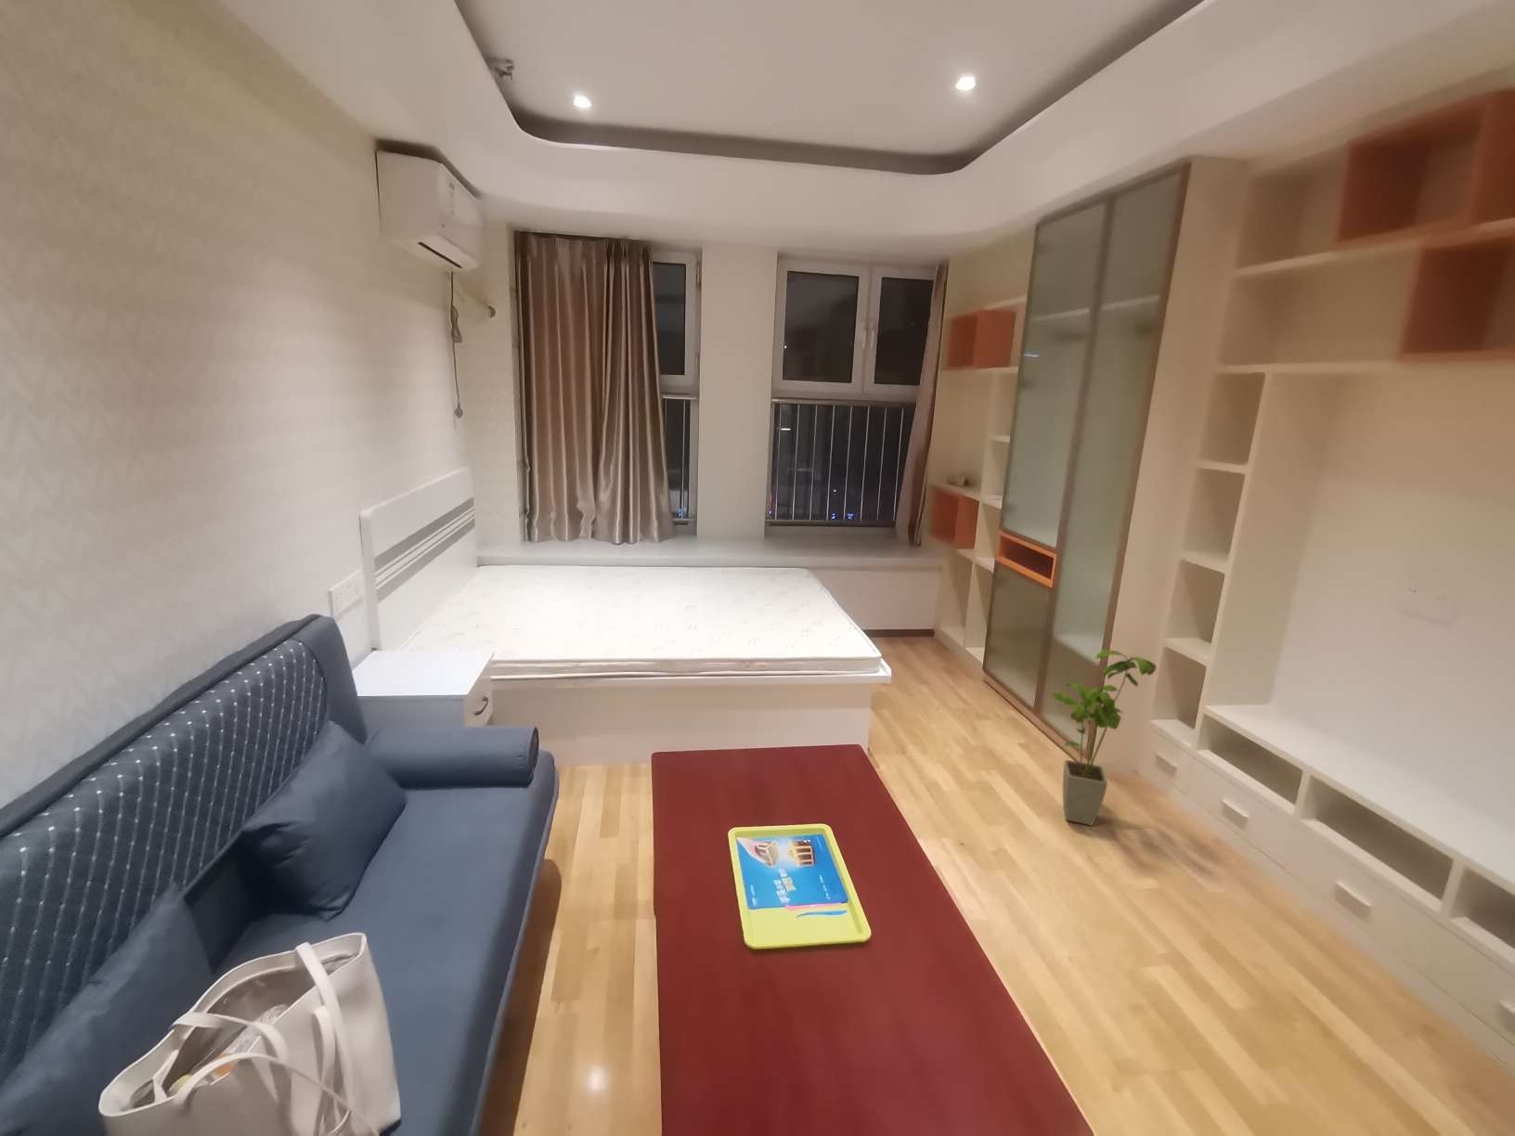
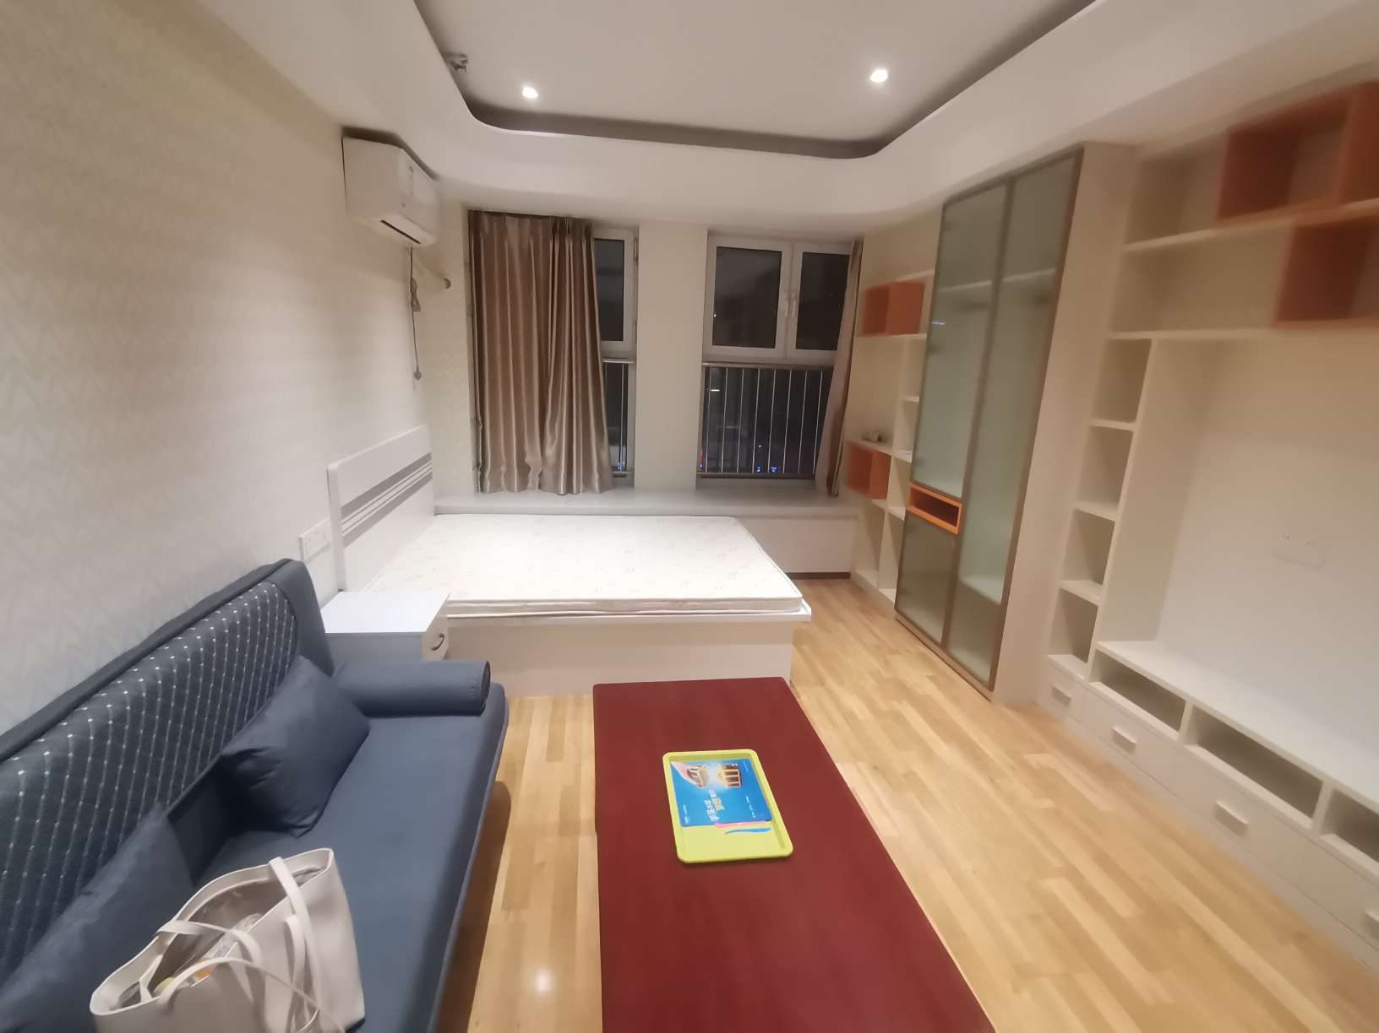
- house plant [1051,649,1157,826]
